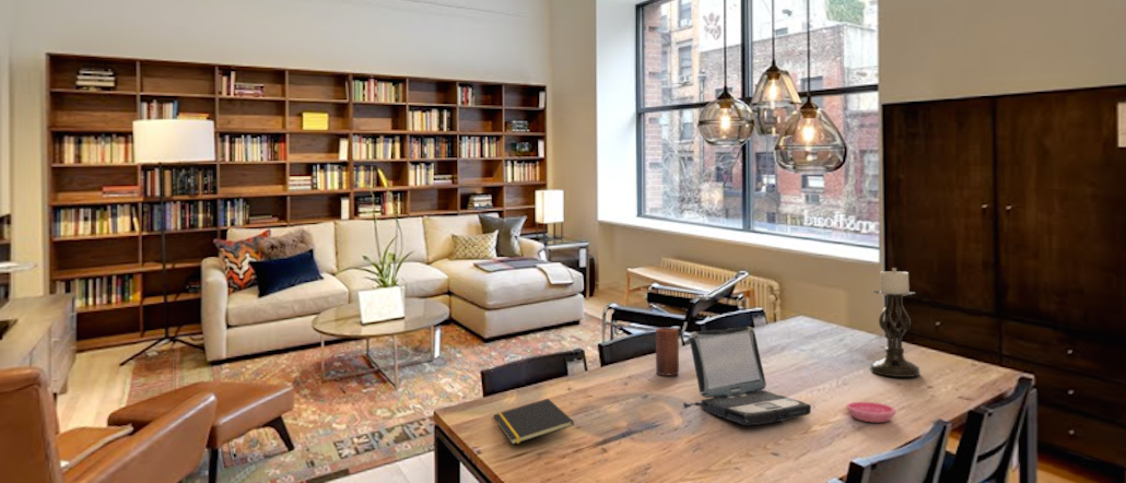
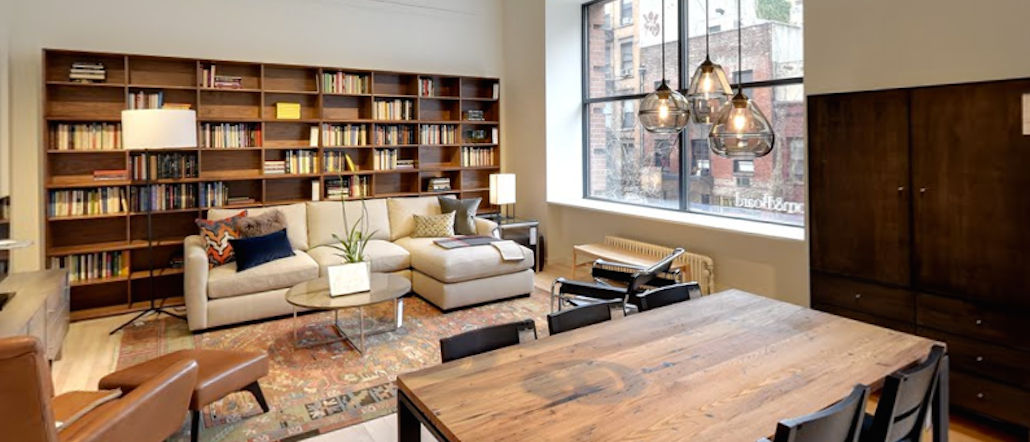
- candle [655,327,680,376]
- candle holder [869,267,922,378]
- laptop [682,326,812,426]
- saucer [845,401,896,423]
- notepad [493,398,575,446]
